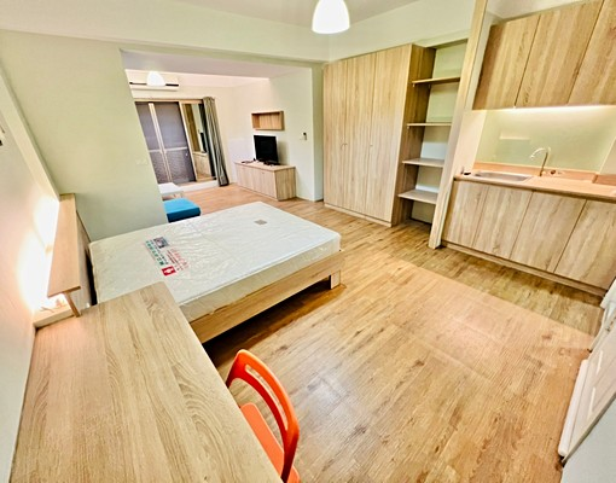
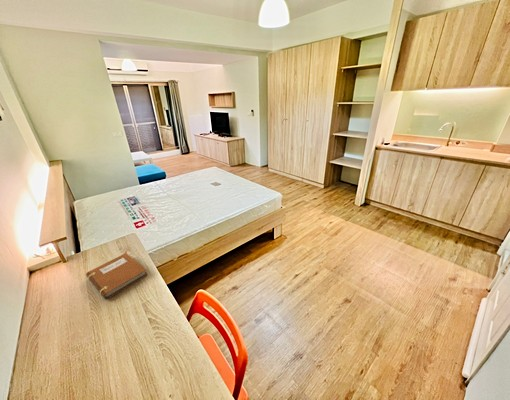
+ notebook [85,252,149,300]
